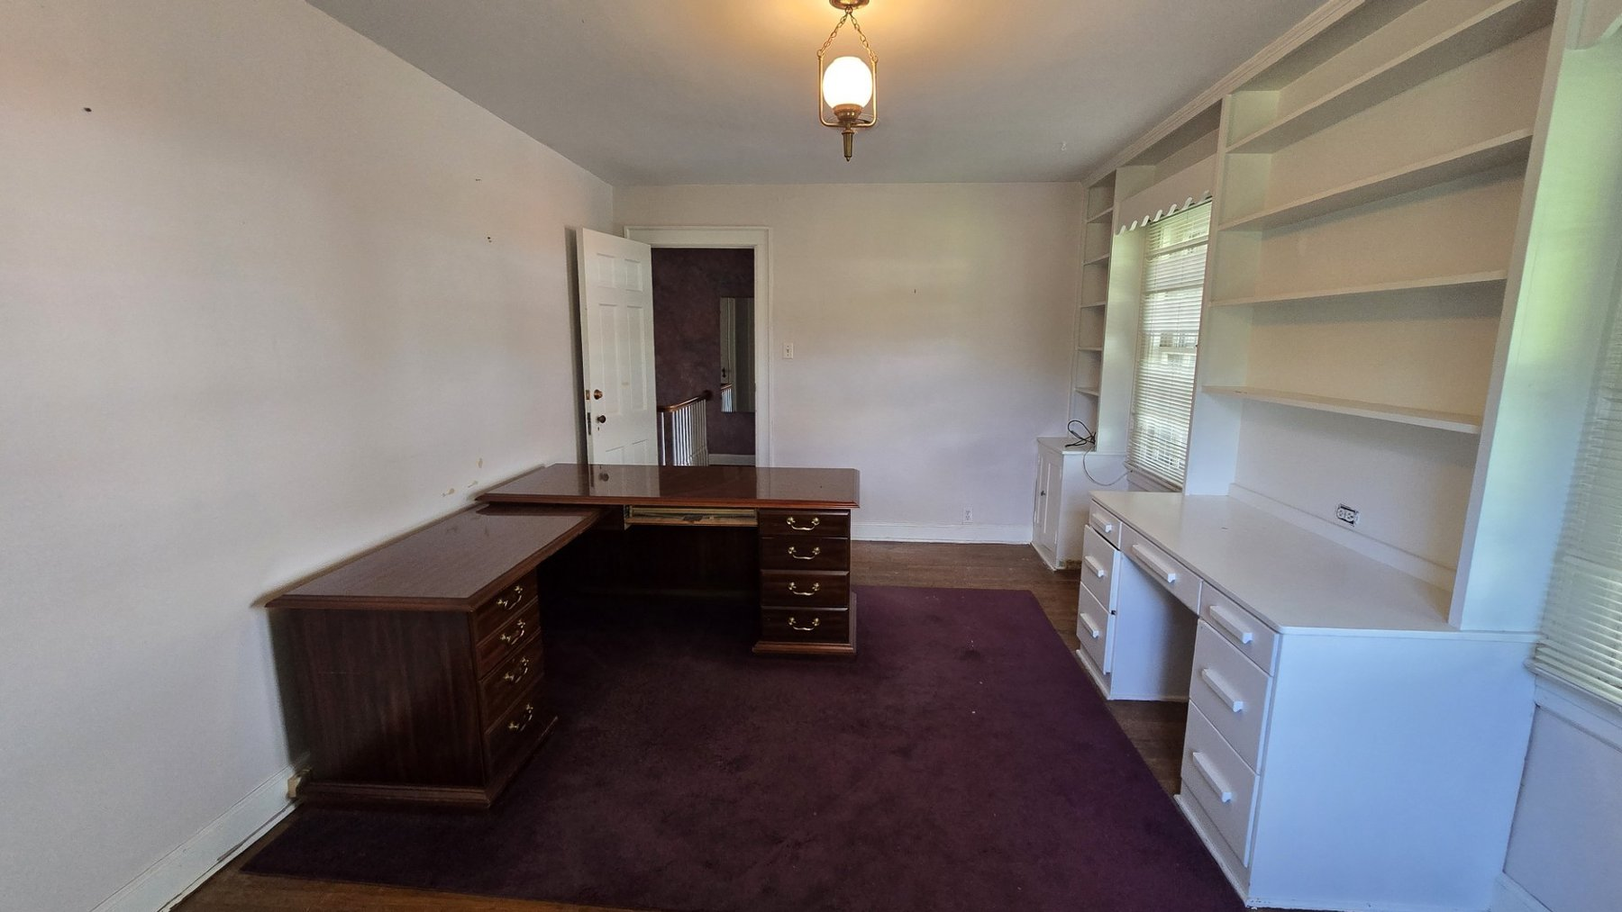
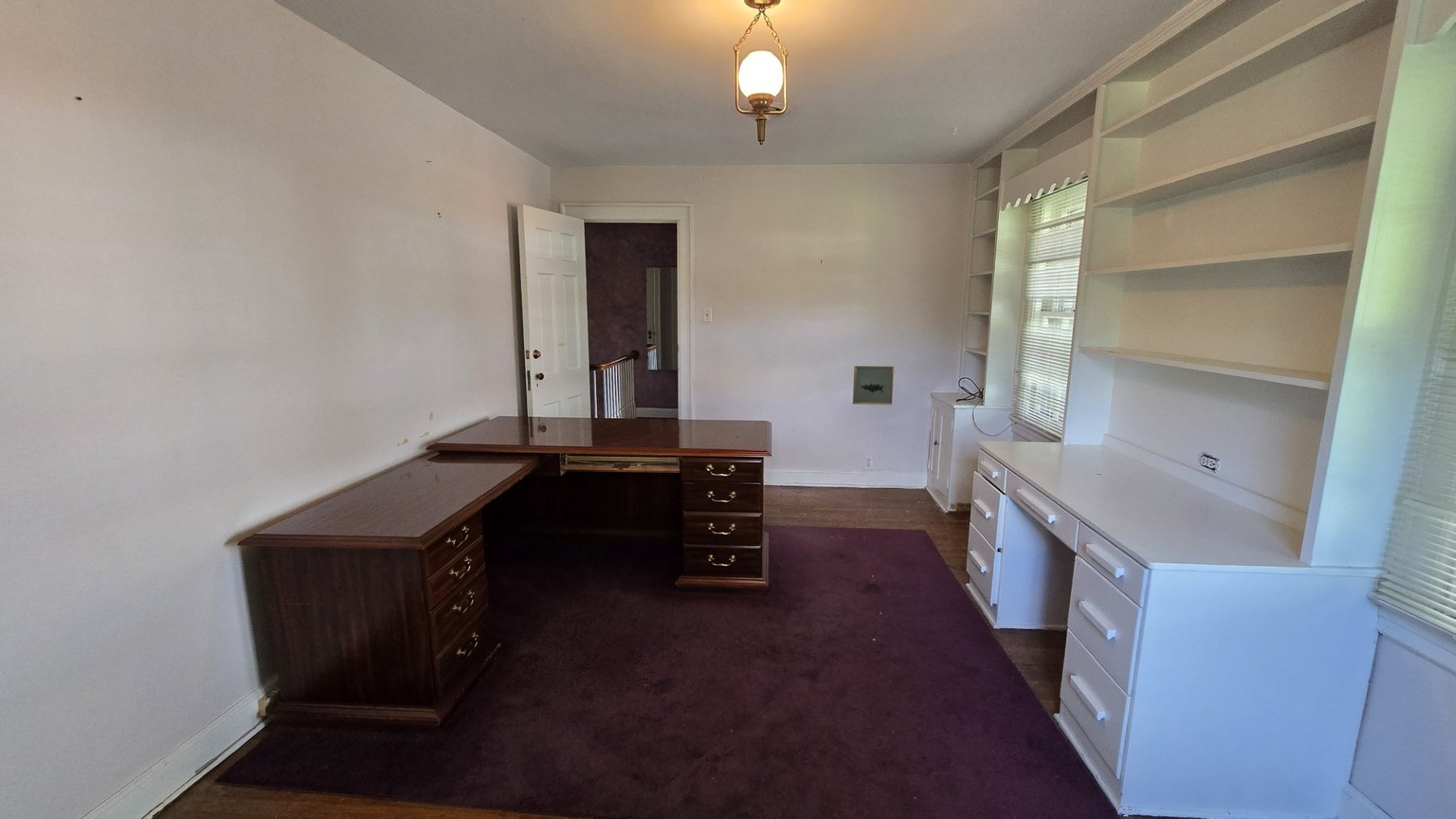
+ wall art [852,365,895,406]
